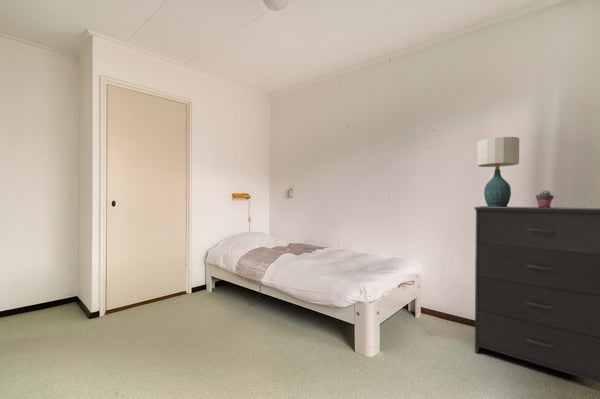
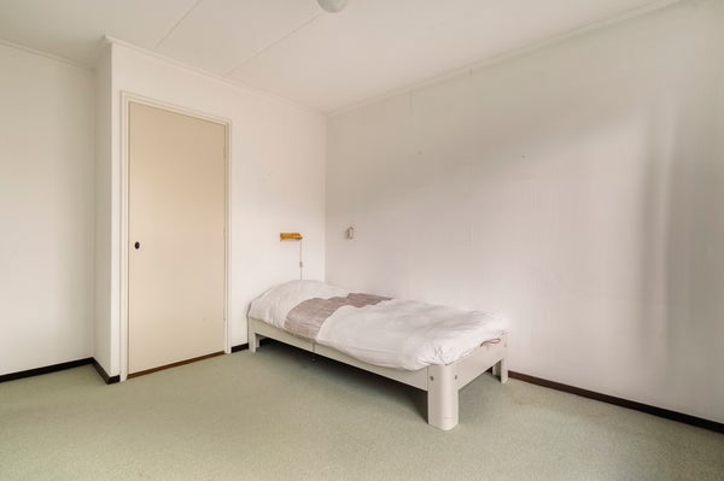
- dresser [473,205,600,384]
- potted succulent [535,189,555,208]
- table lamp [476,136,520,207]
